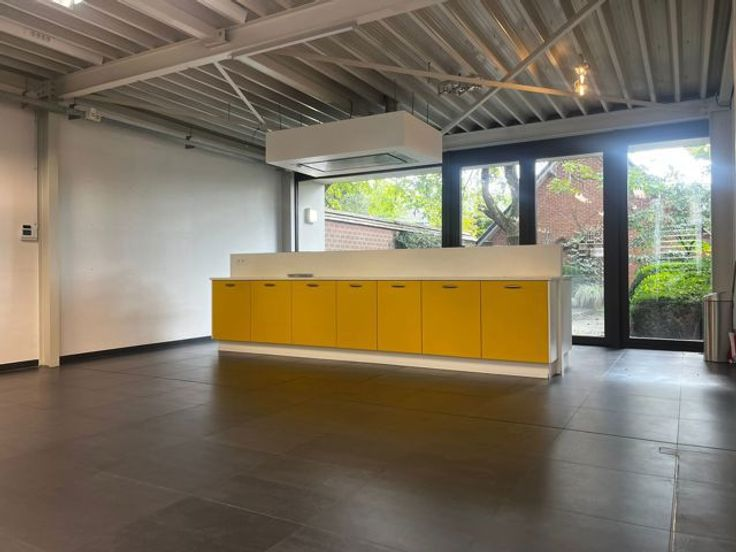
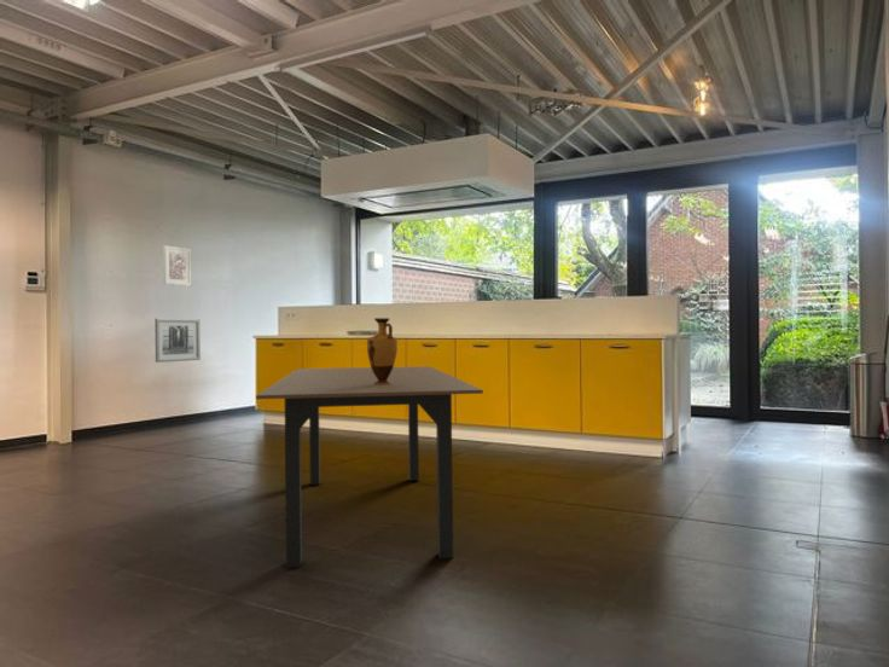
+ vase [366,317,399,384]
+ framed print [162,244,192,286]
+ wall art [153,318,202,364]
+ dining table [255,365,484,569]
